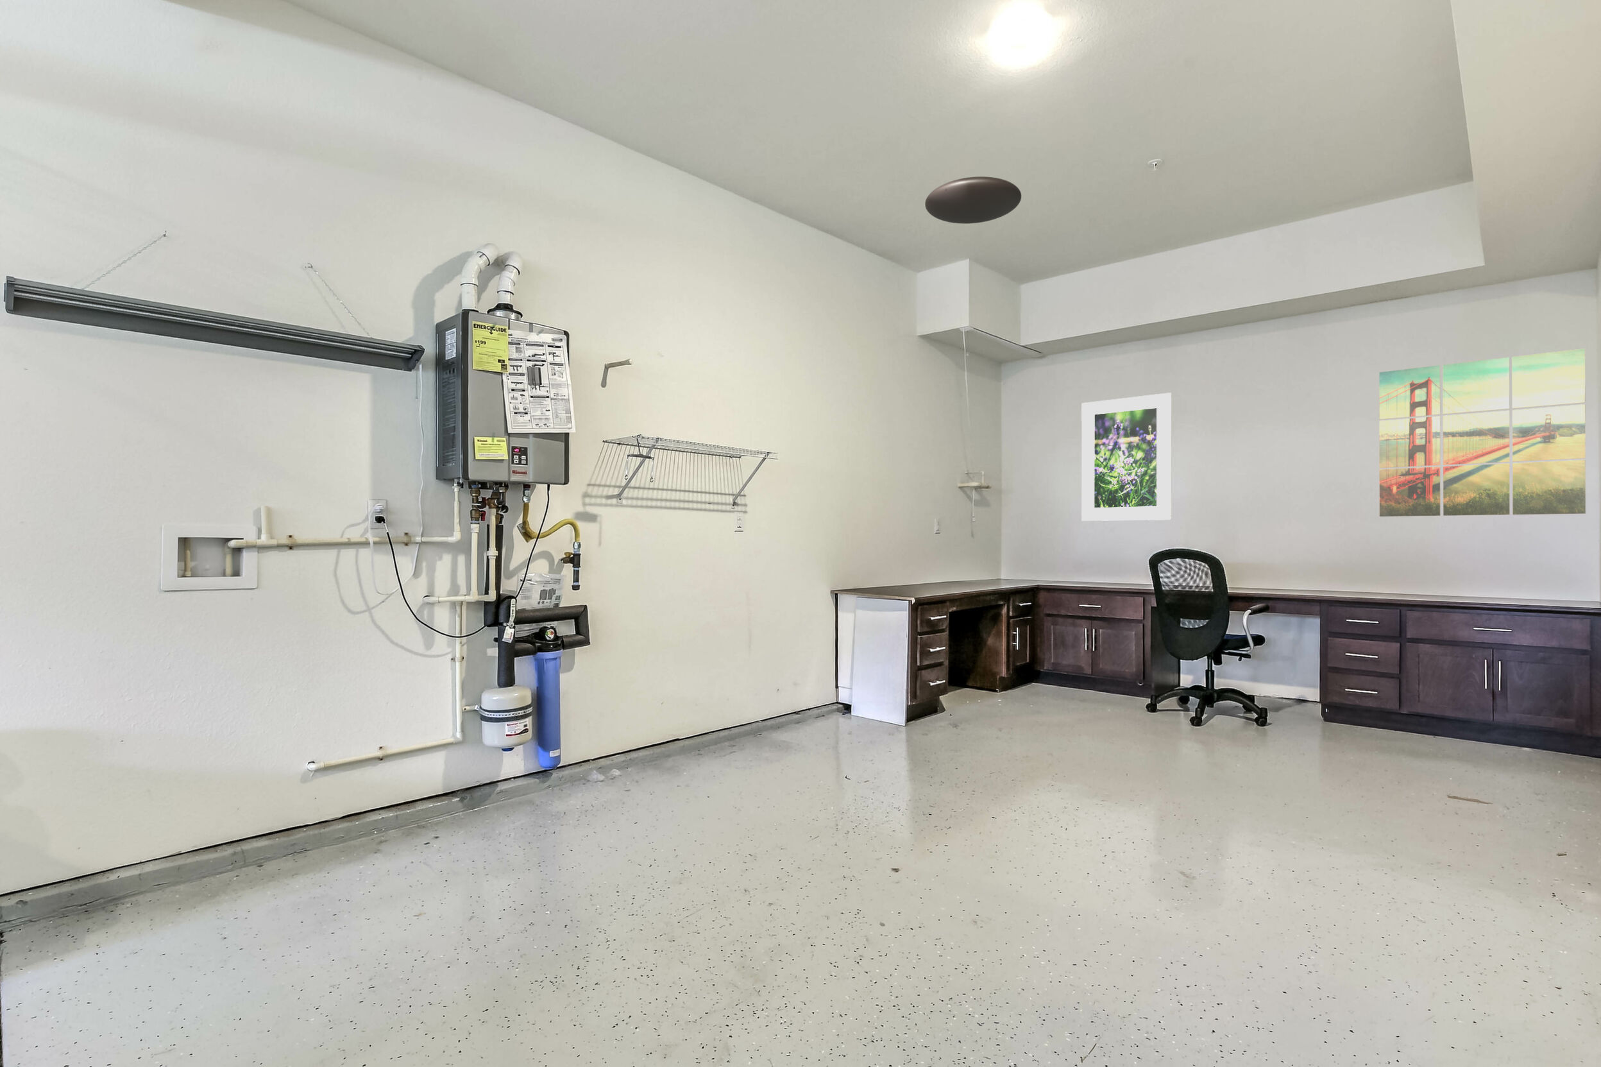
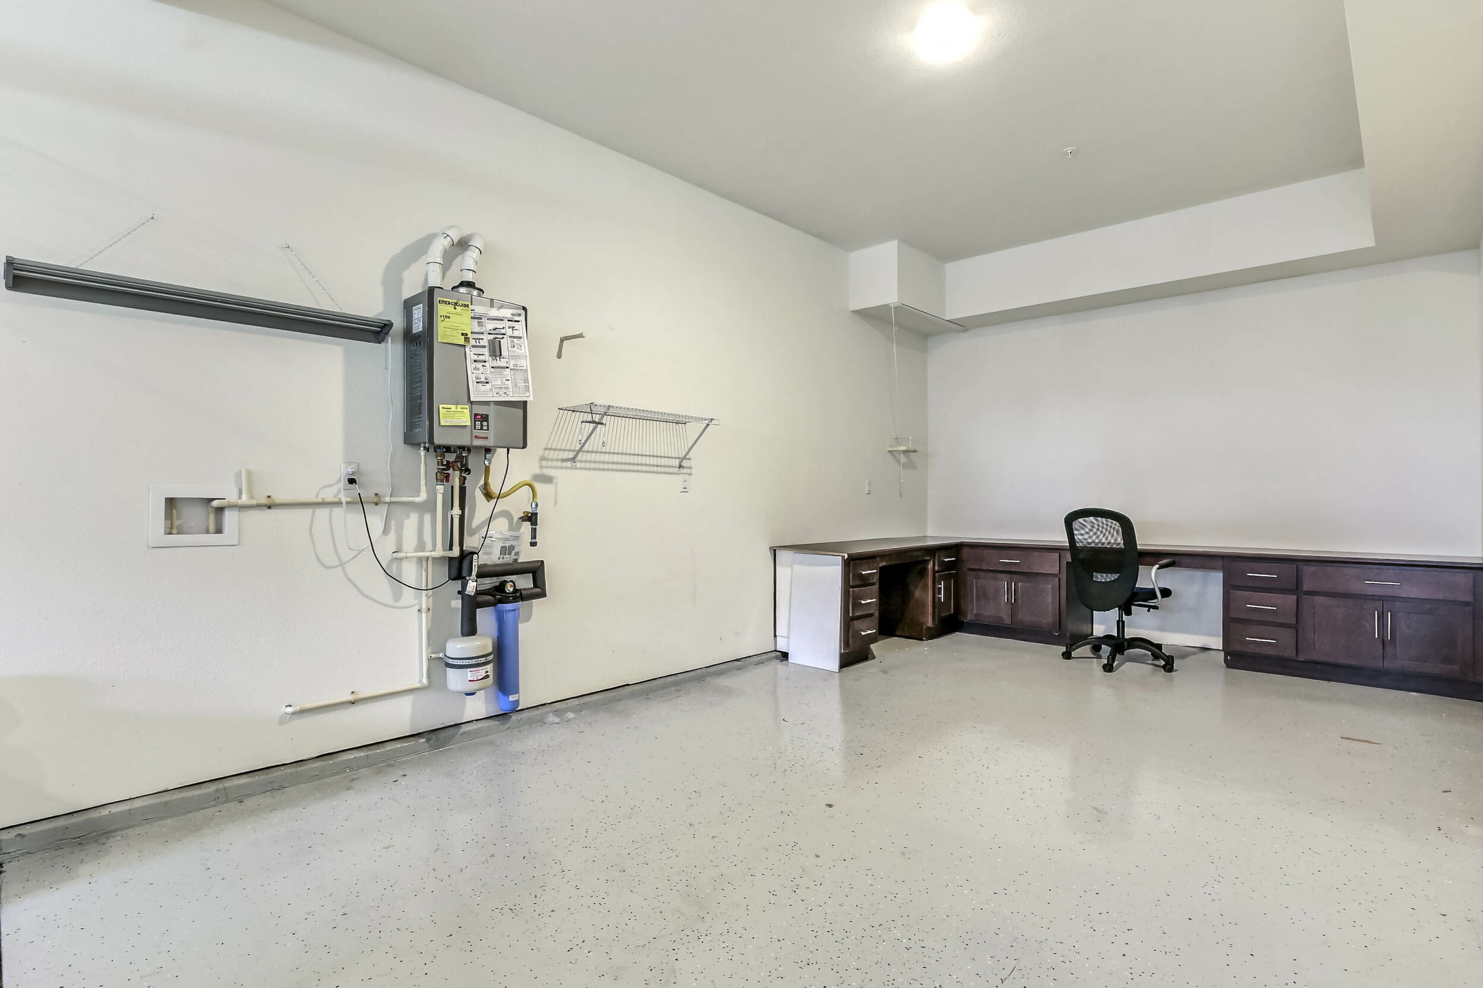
- wall art [1378,348,1587,517]
- ceiling light [925,176,1021,225]
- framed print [1081,392,1172,522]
